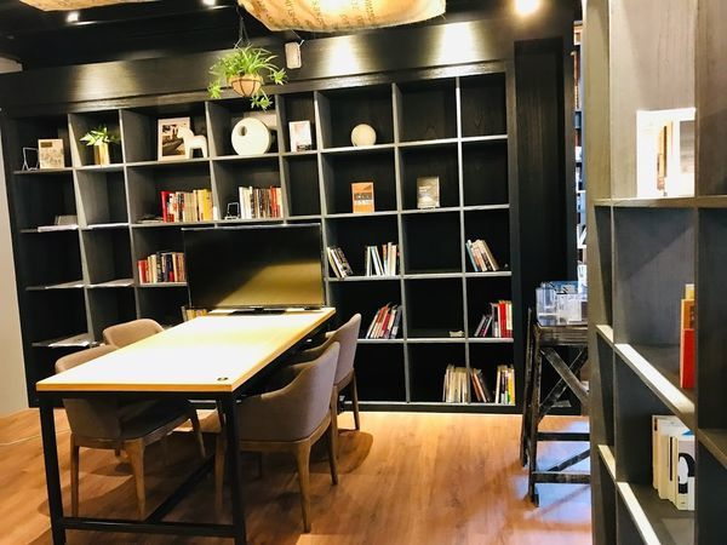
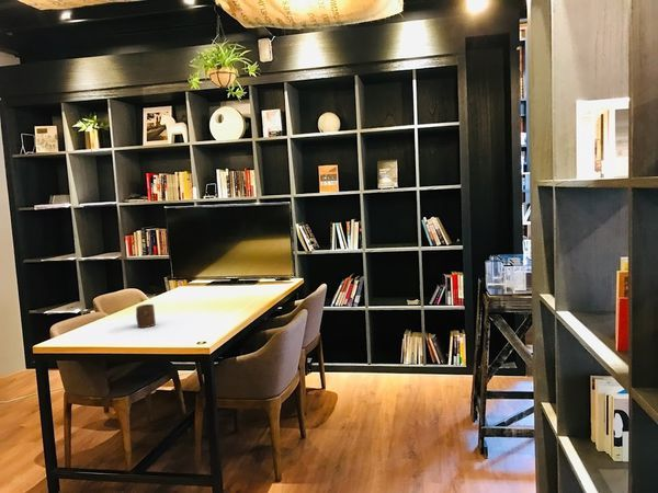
+ cup [135,303,157,329]
